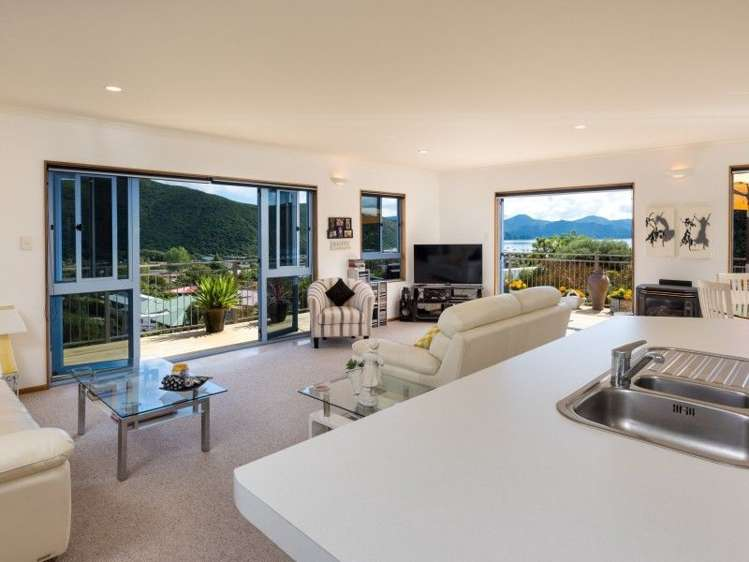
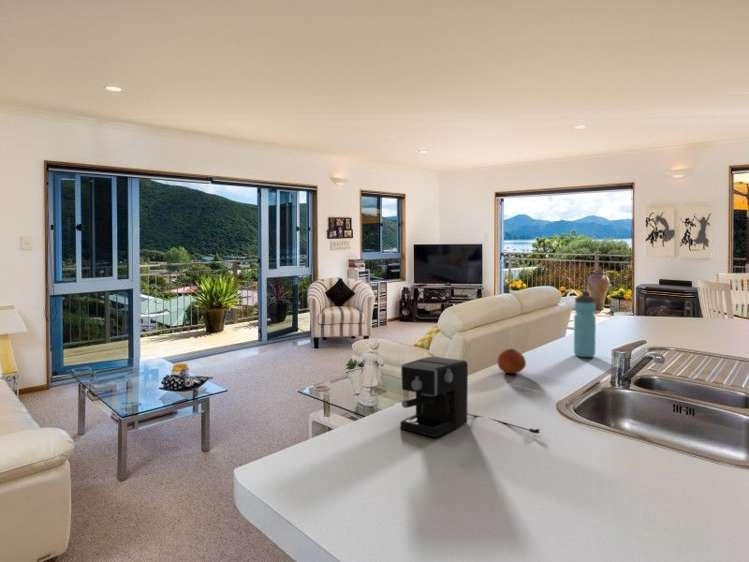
+ coffee maker [399,356,541,438]
+ fruit [496,348,527,374]
+ water bottle [573,291,597,358]
